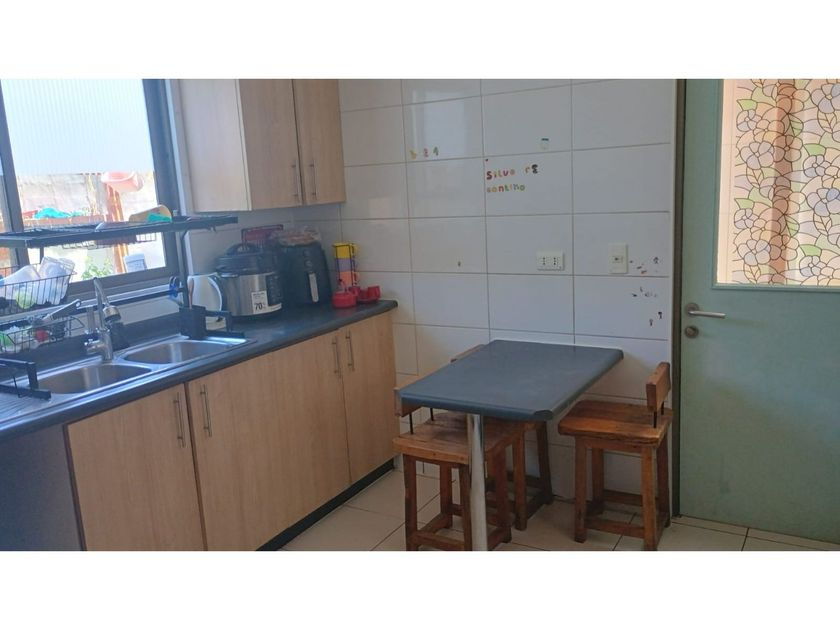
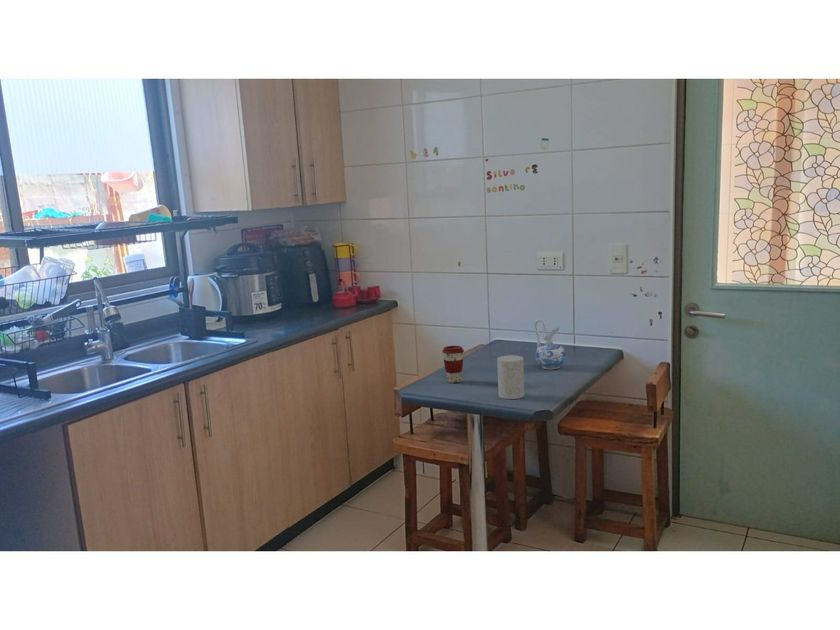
+ coffee cup [441,345,465,384]
+ cup [496,354,525,400]
+ ceramic pitcher [533,318,566,371]
